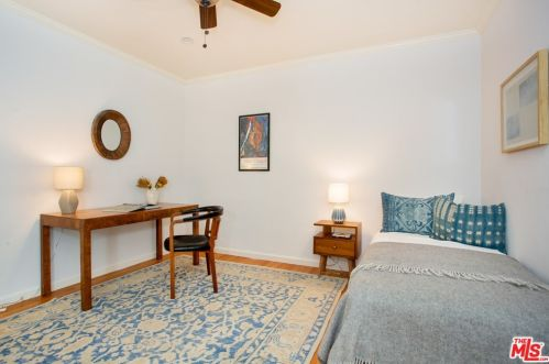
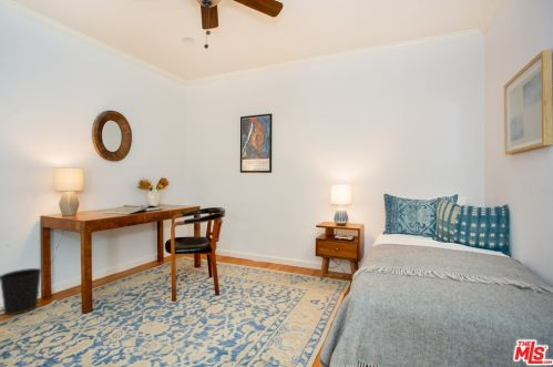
+ wastebasket [0,267,43,316]
